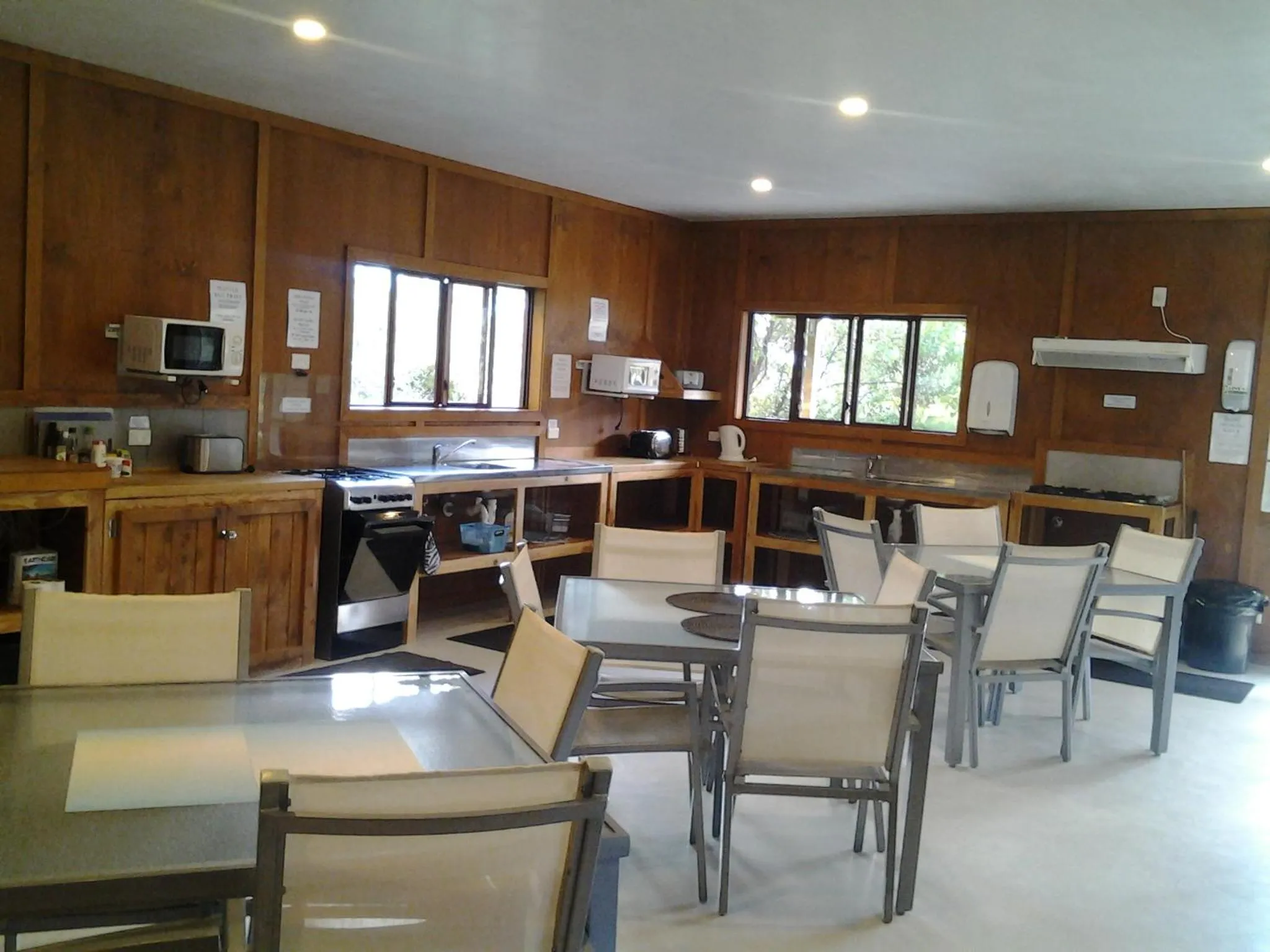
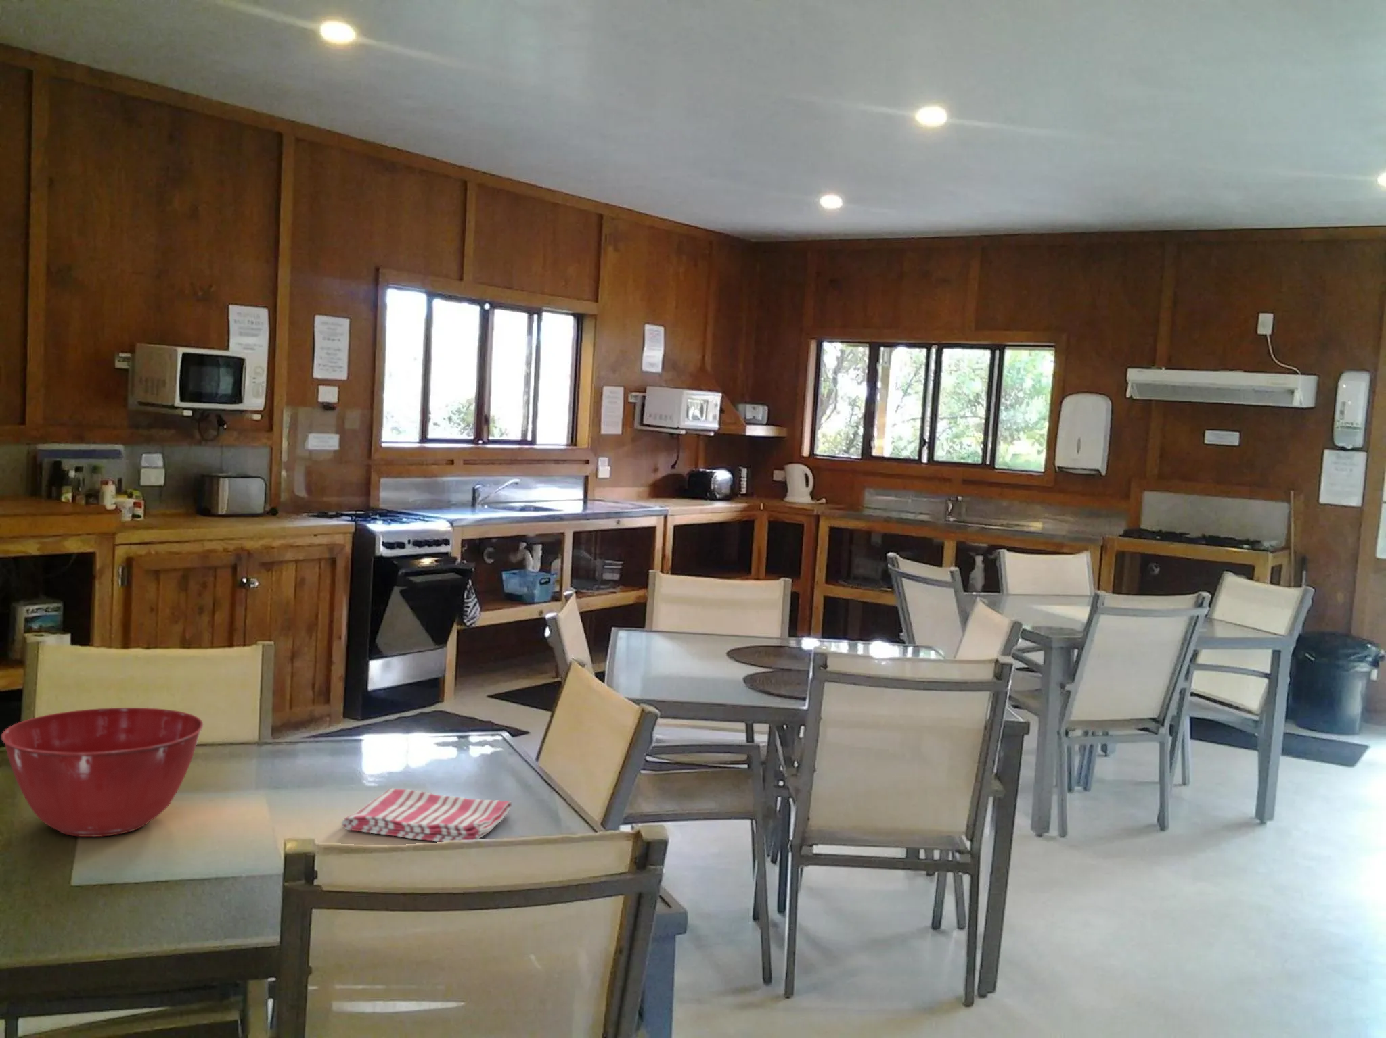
+ dish towel [342,787,512,843]
+ mixing bowl [1,707,204,837]
